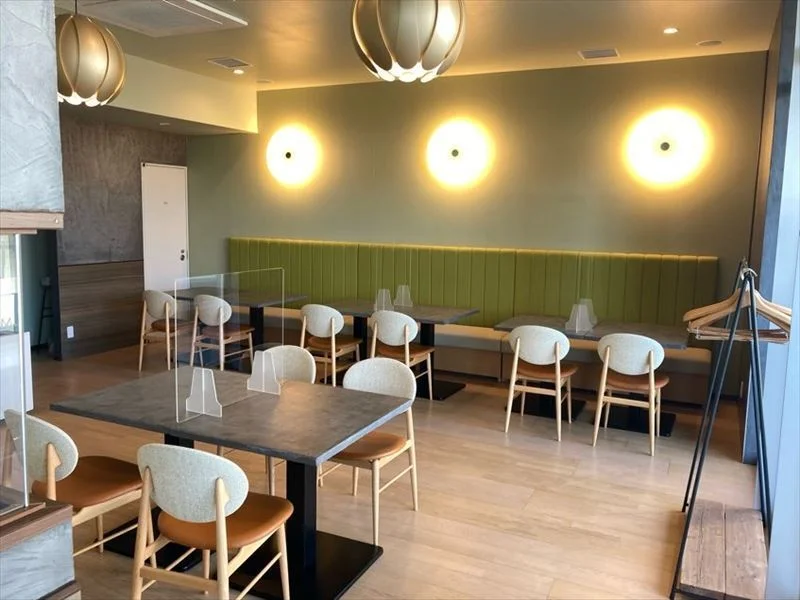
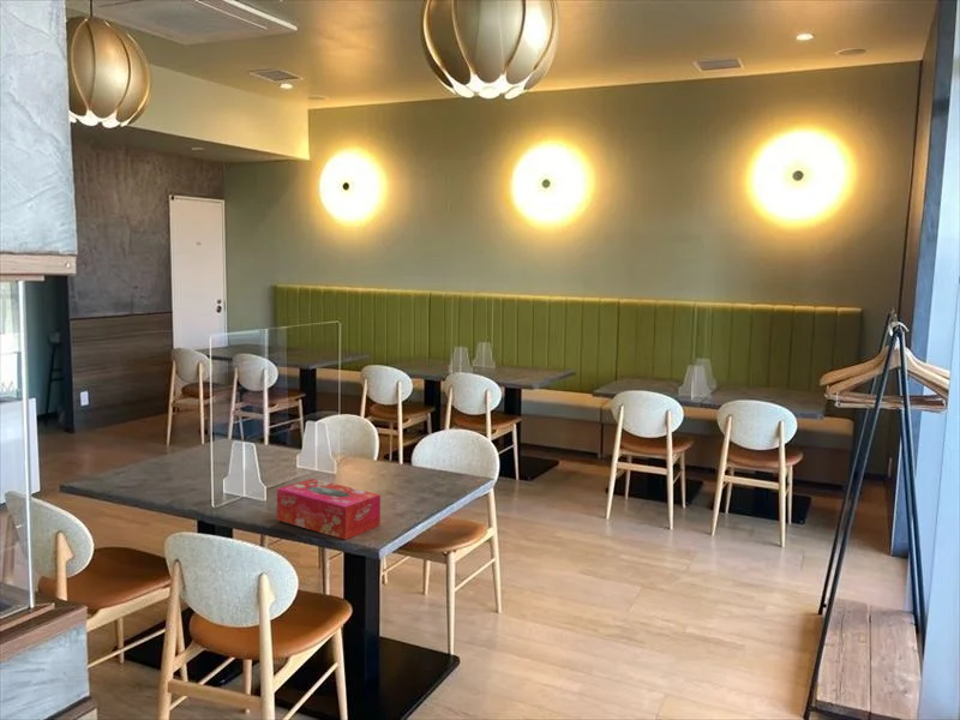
+ tissue box [276,478,382,541]
